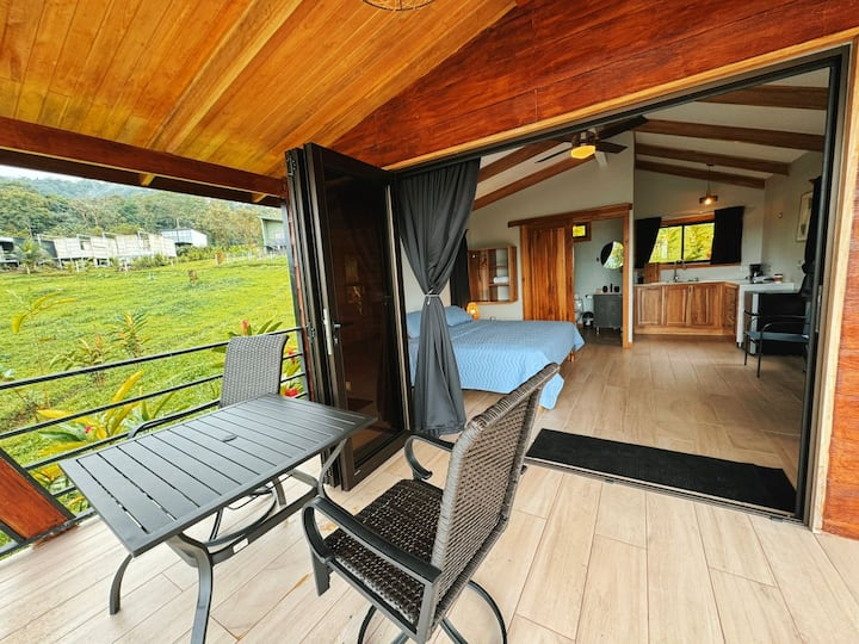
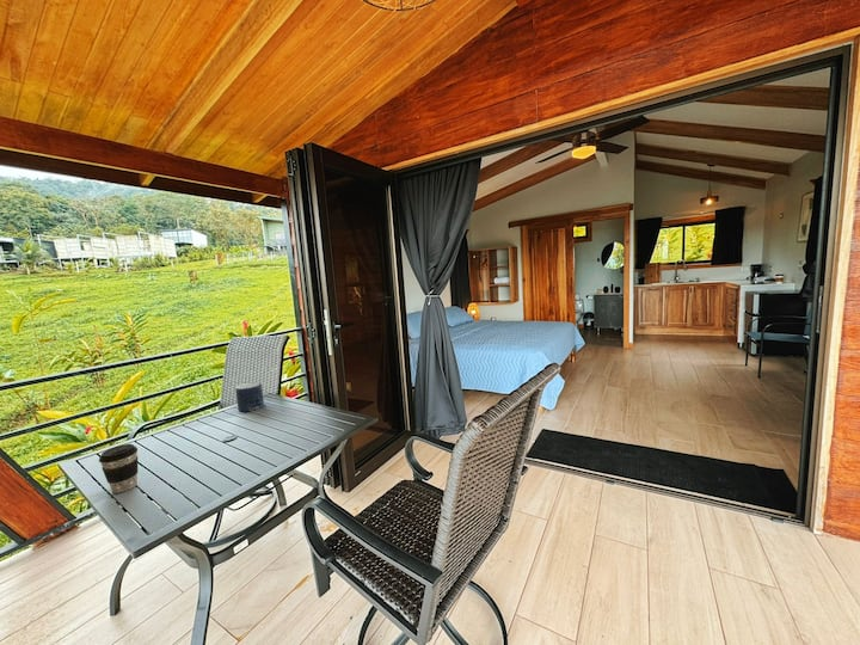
+ coffee cup [98,443,139,494]
+ candle [234,381,265,412]
